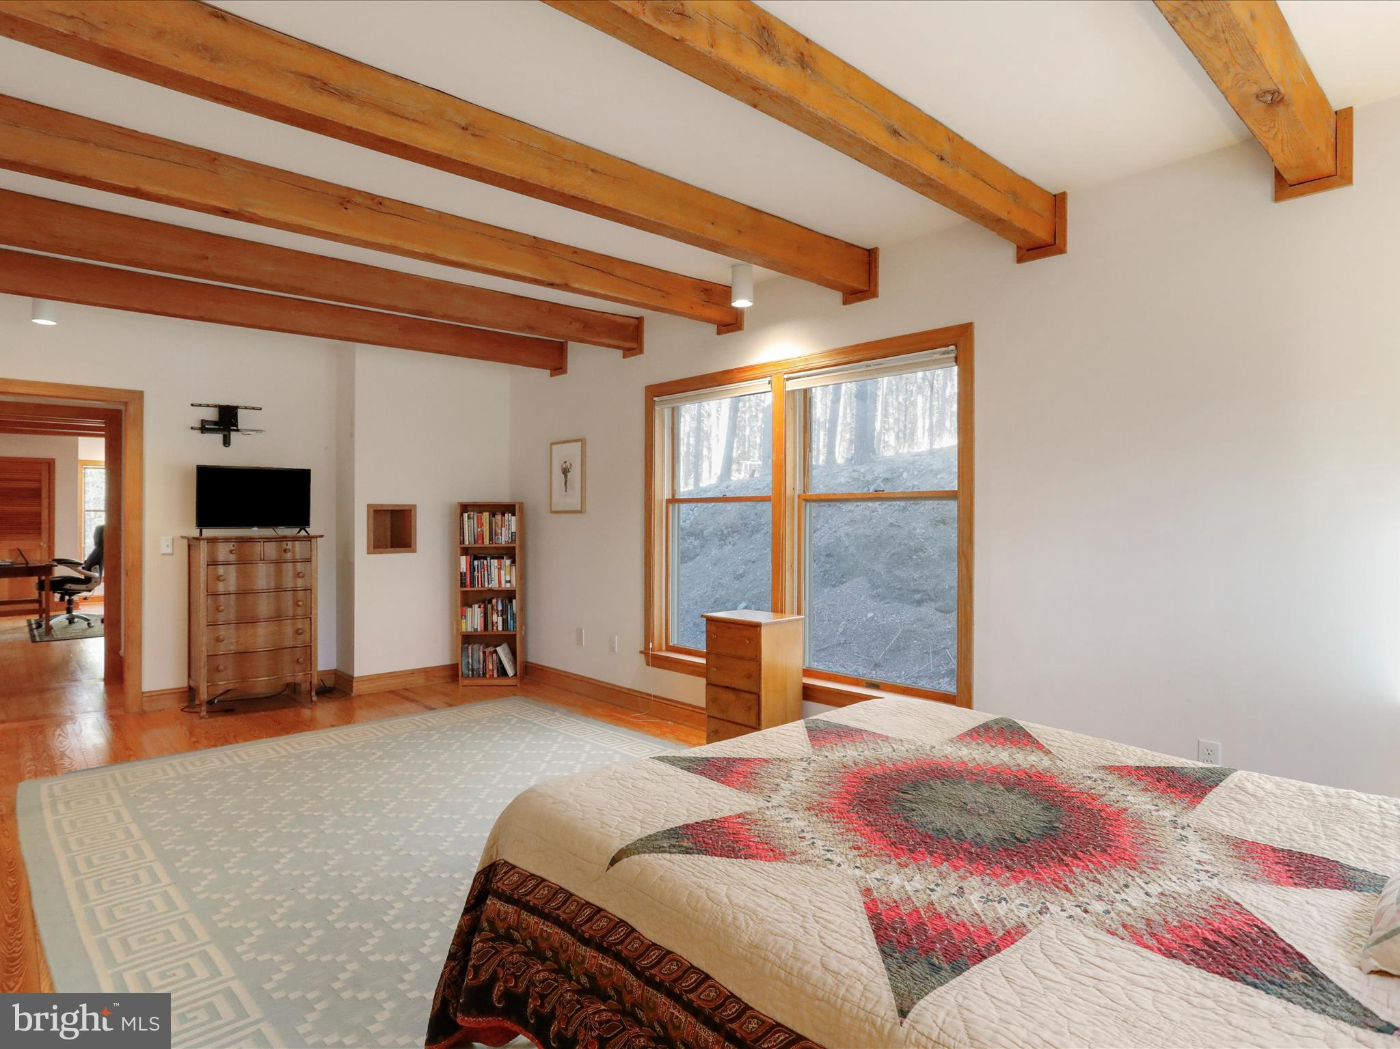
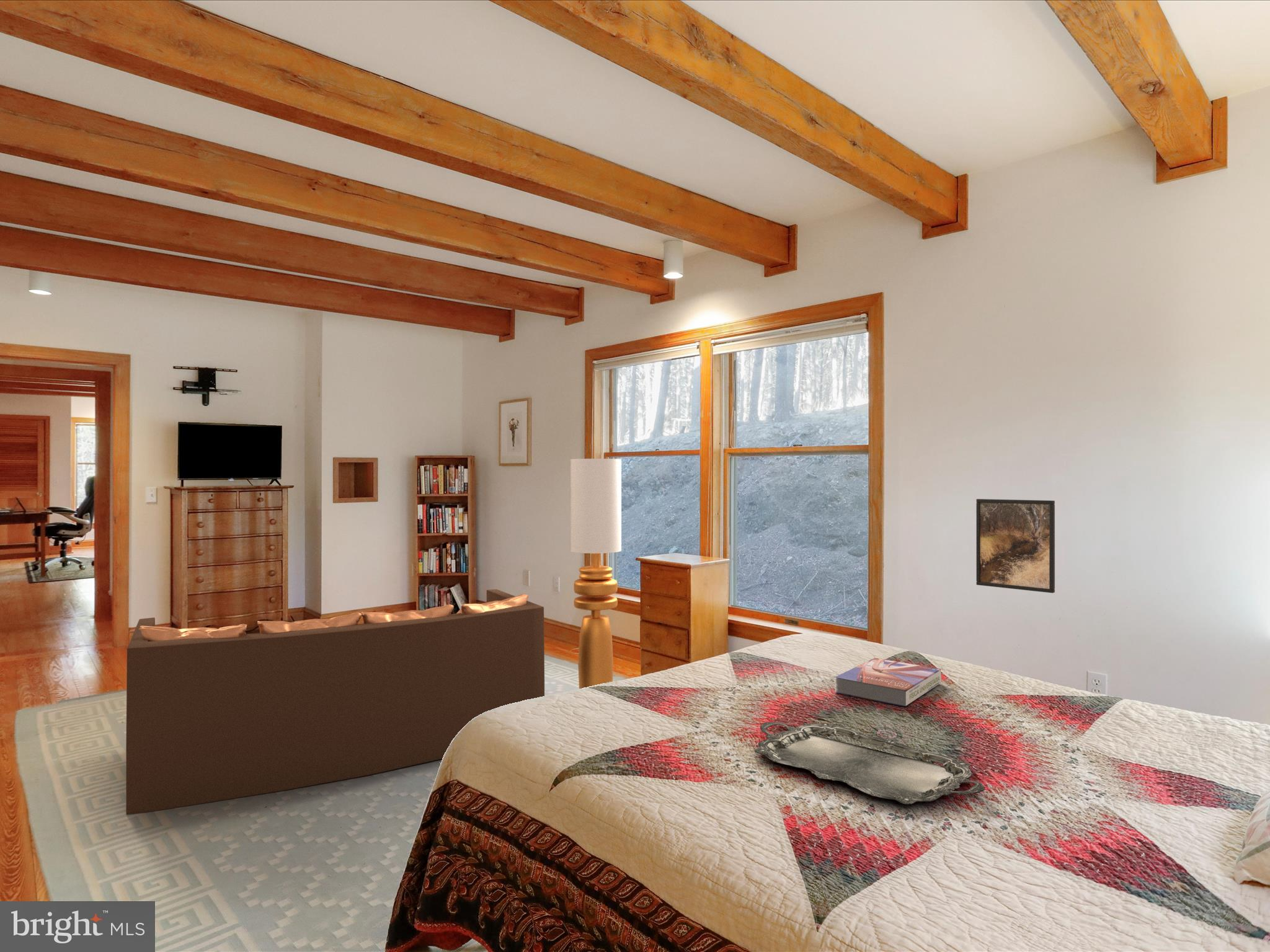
+ serving tray [754,721,986,805]
+ textbook [834,658,942,707]
+ floor lamp [125,458,622,815]
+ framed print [975,498,1055,594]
